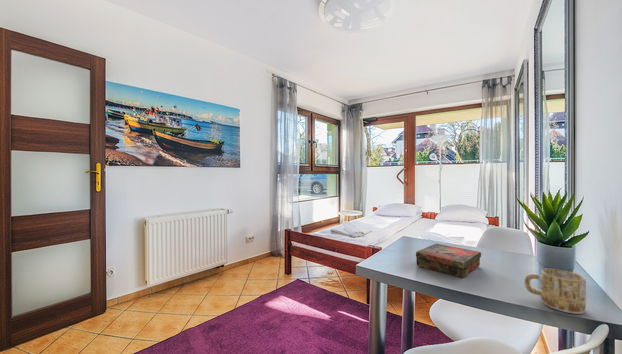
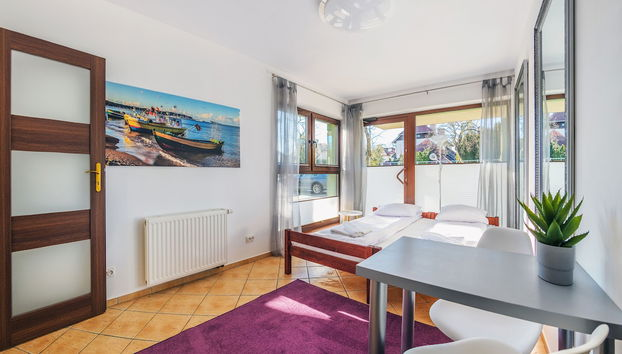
- mug [524,268,587,315]
- book [415,242,482,279]
